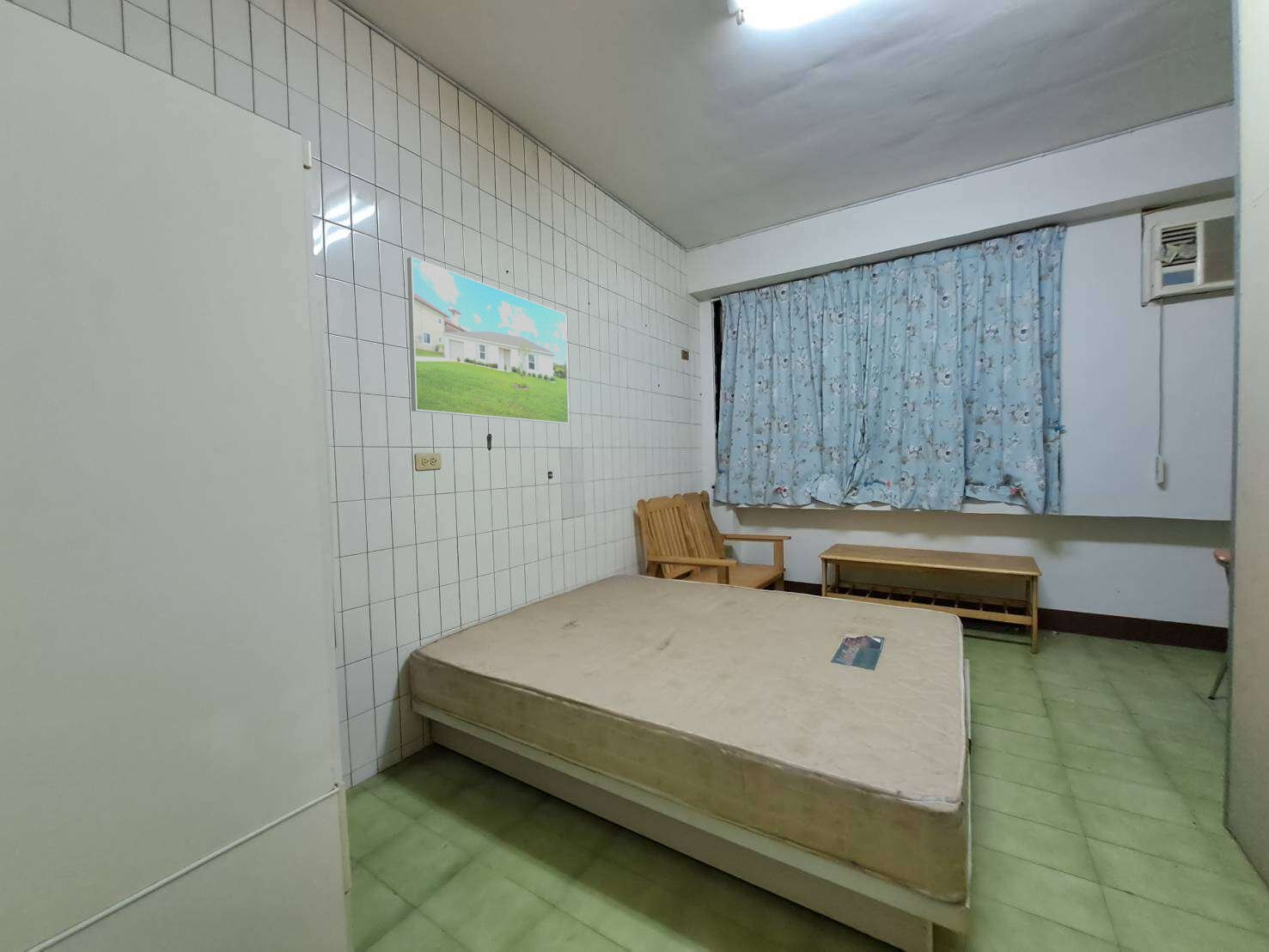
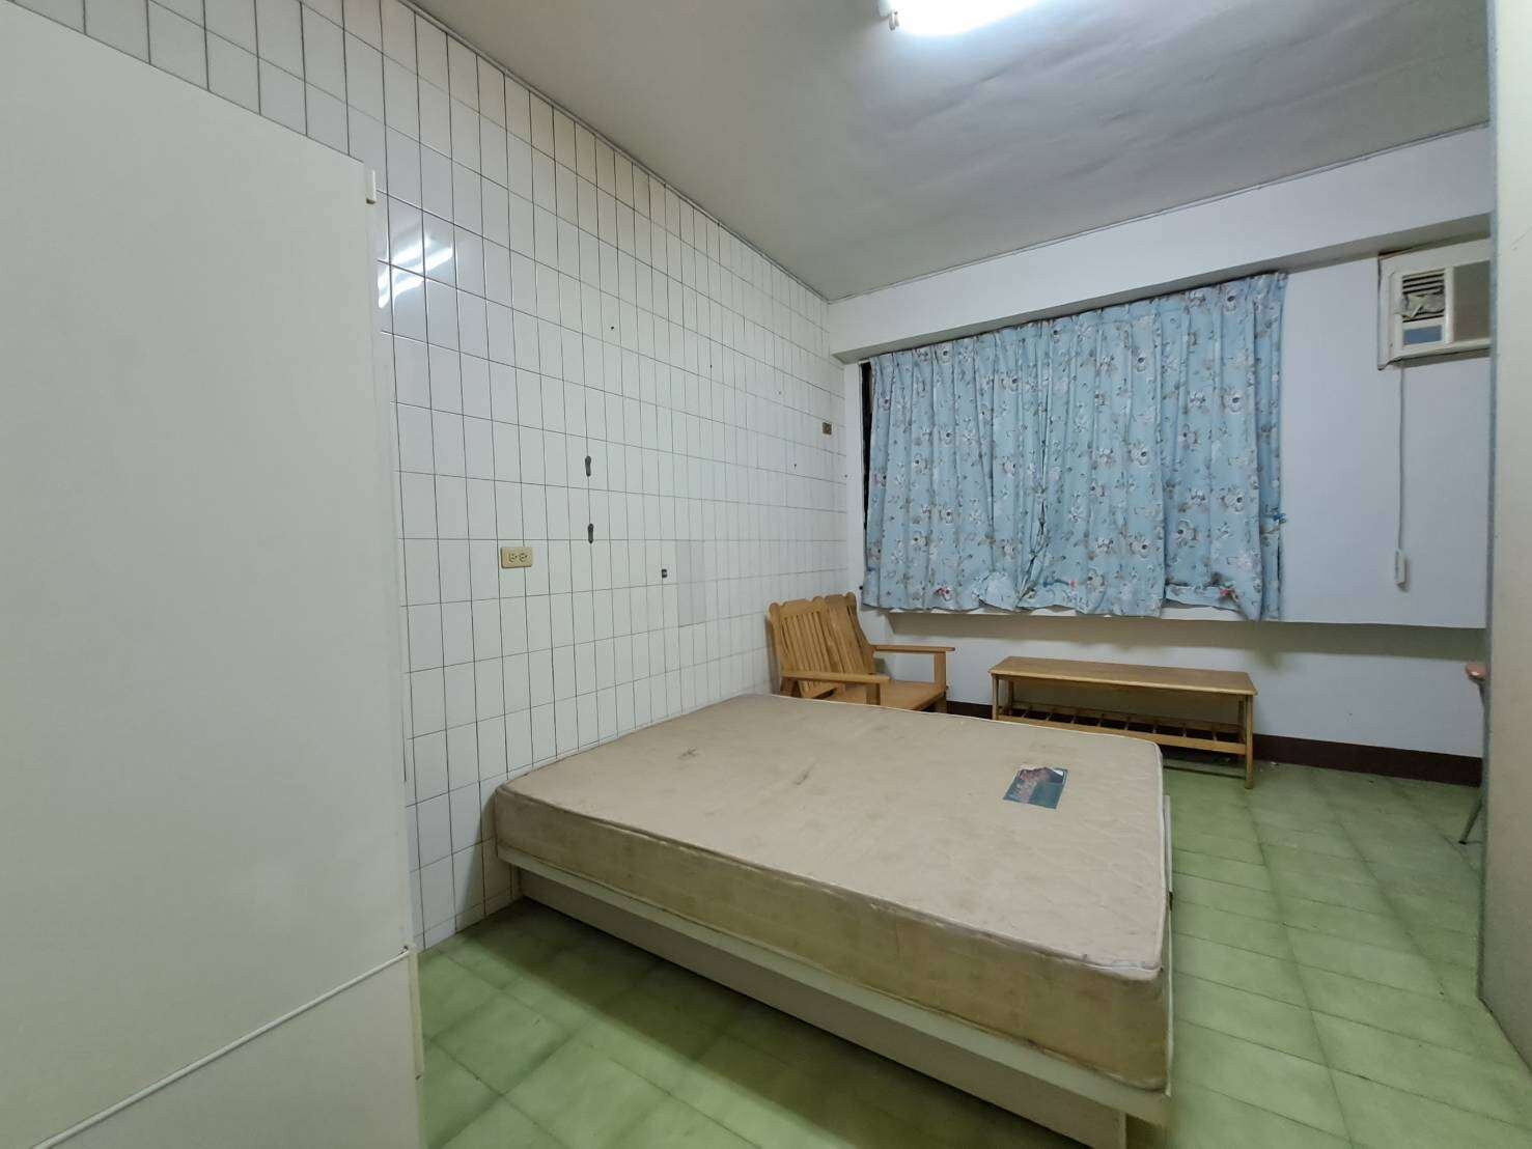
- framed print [406,256,570,424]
